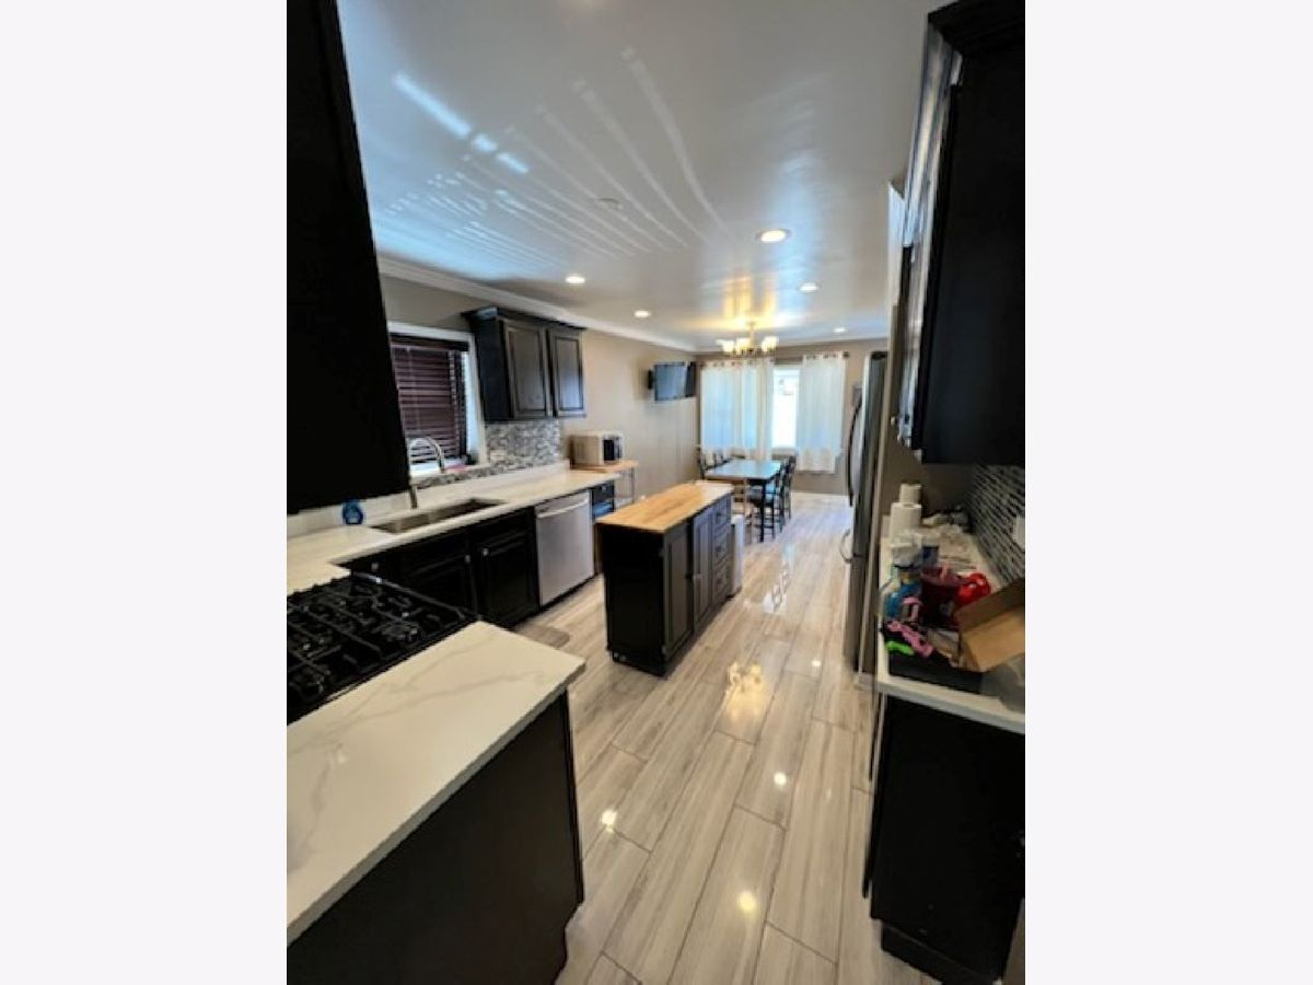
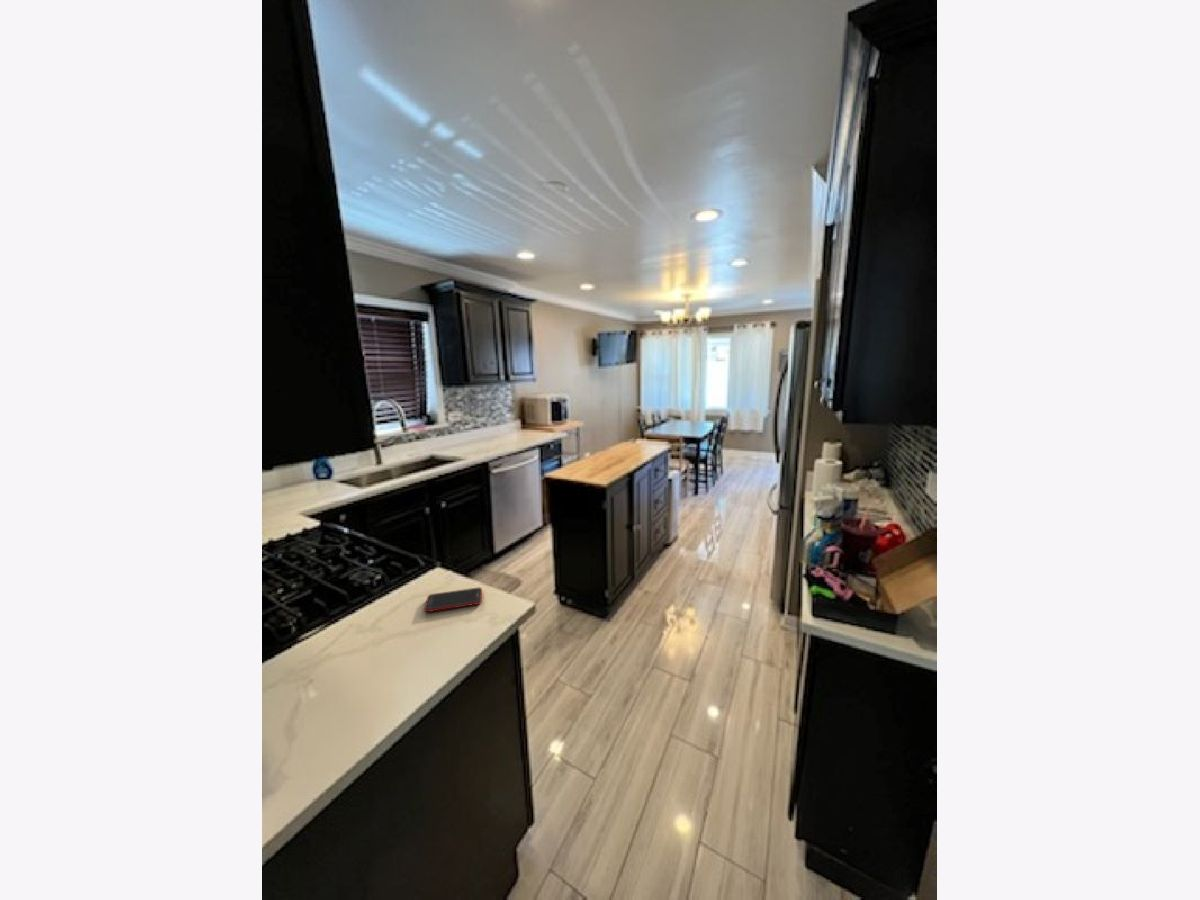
+ cell phone [423,587,483,613]
